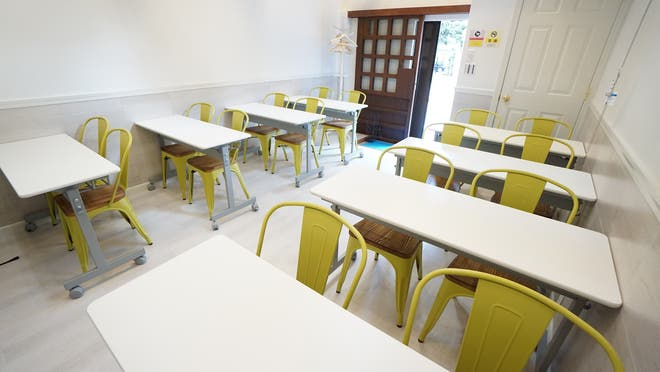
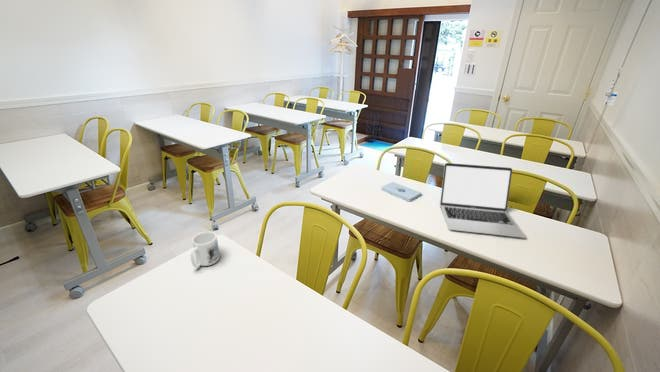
+ notepad [380,181,422,202]
+ mug [189,231,221,268]
+ laptop [439,162,527,239]
